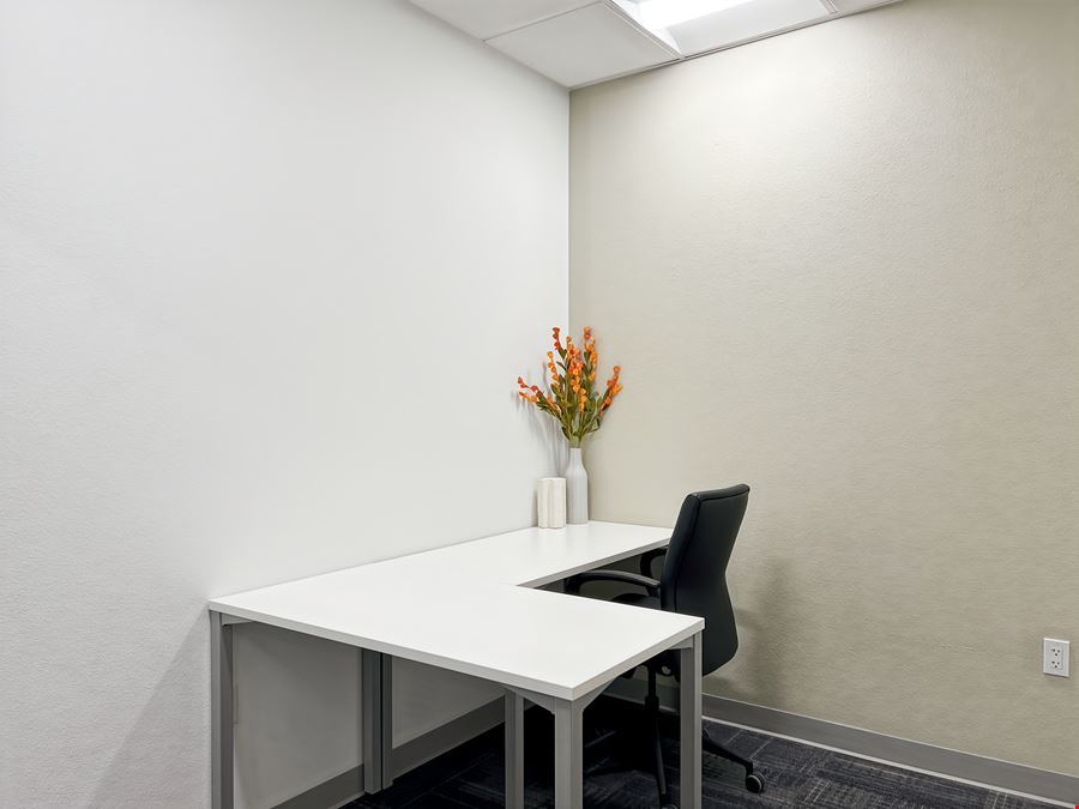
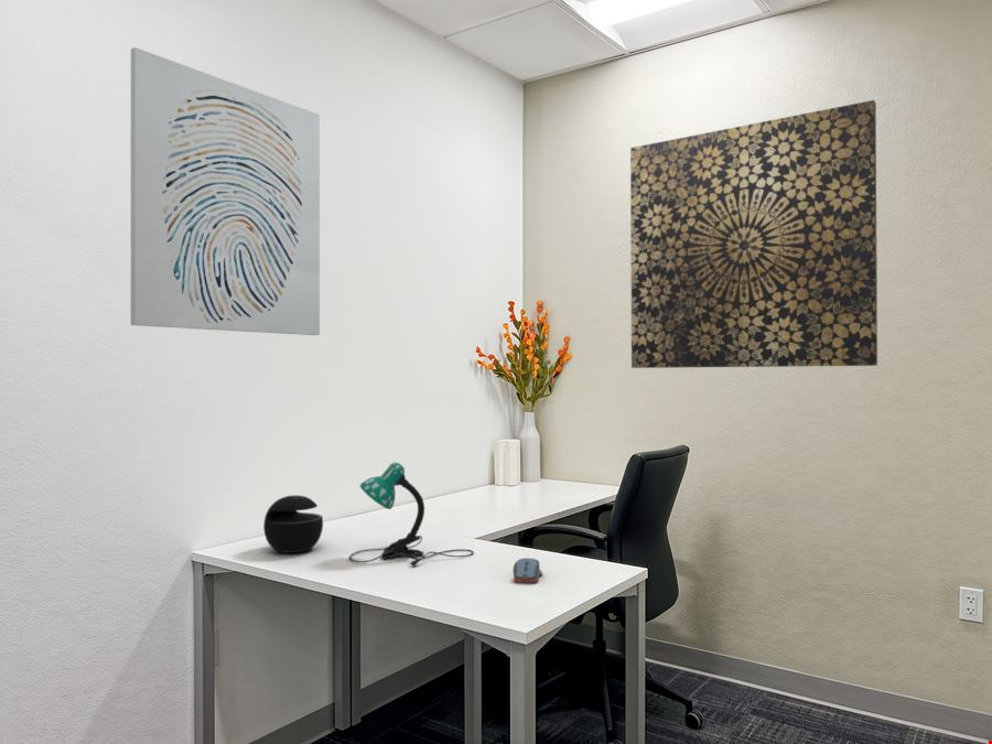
+ computer mouse [513,557,543,583]
+ desk lamp [348,461,475,568]
+ wall art [130,46,321,336]
+ speaker [262,494,324,554]
+ wall art [629,99,878,369]
